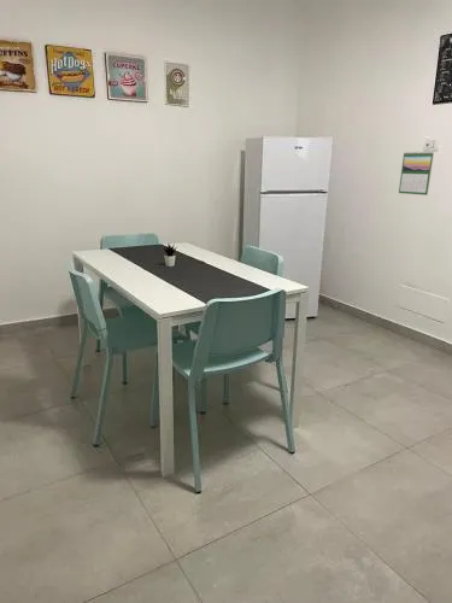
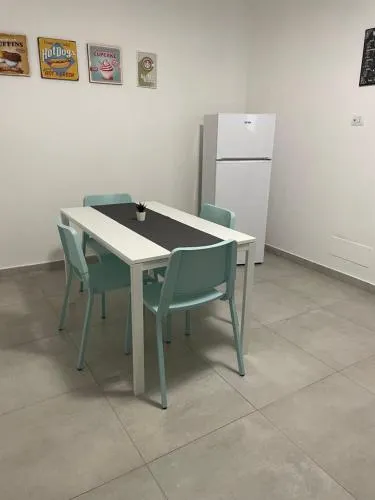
- calendar [398,150,435,197]
